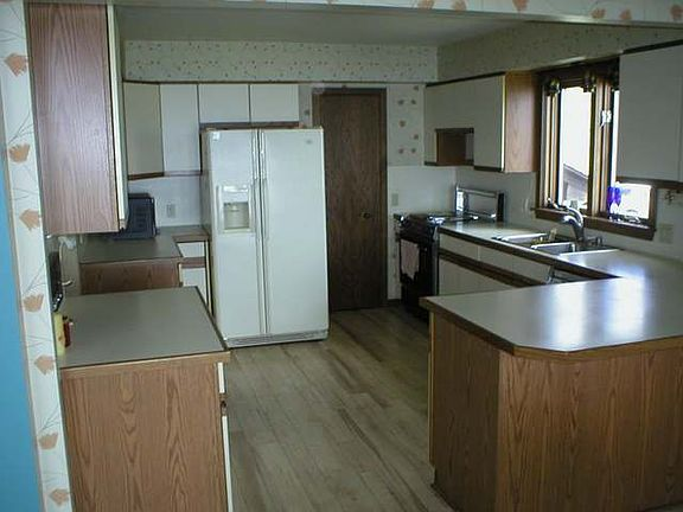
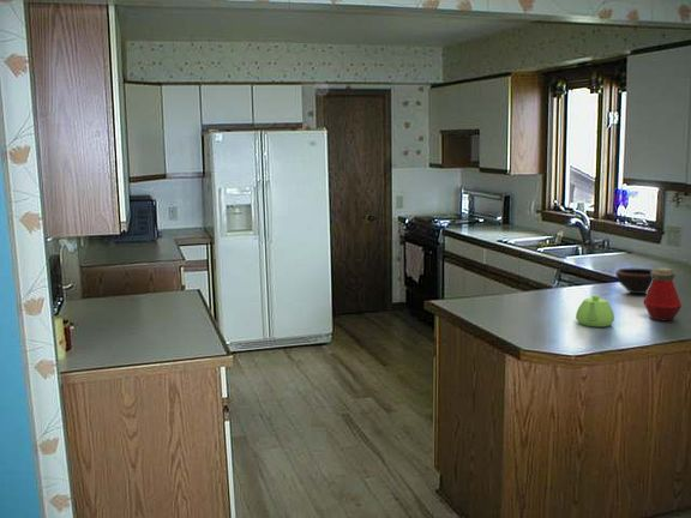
+ bowl [614,267,655,295]
+ teapot [575,294,615,329]
+ bottle [643,266,683,321]
